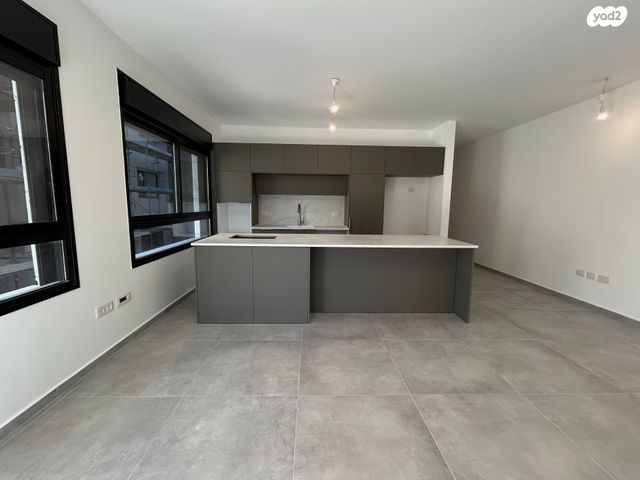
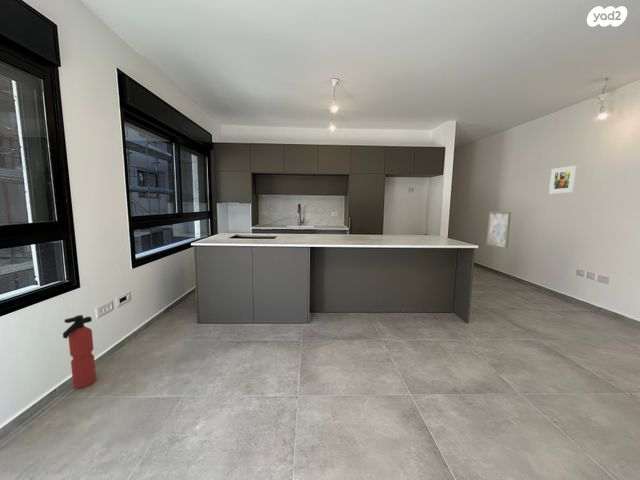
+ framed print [548,165,577,195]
+ fire extinguisher [62,314,97,389]
+ wall art [485,211,512,250]
